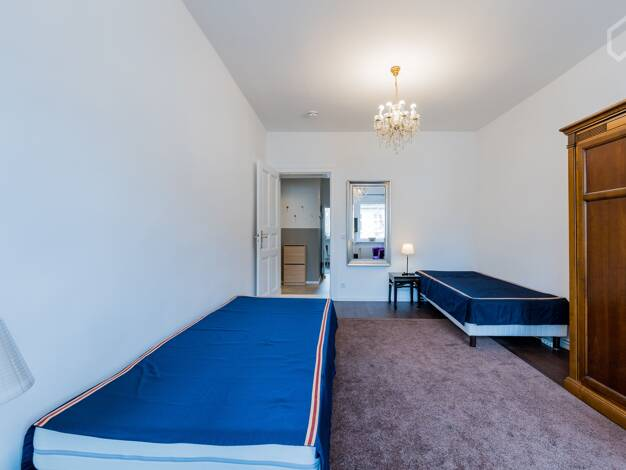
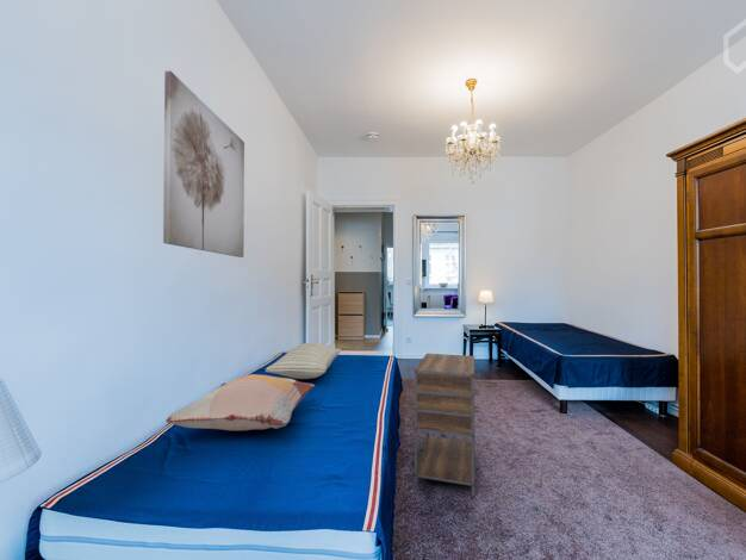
+ nightstand [414,353,480,497]
+ decorative pillow [164,373,316,431]
+ pillow [265,342,342,380]
+ wall art [162,70,245,259]
